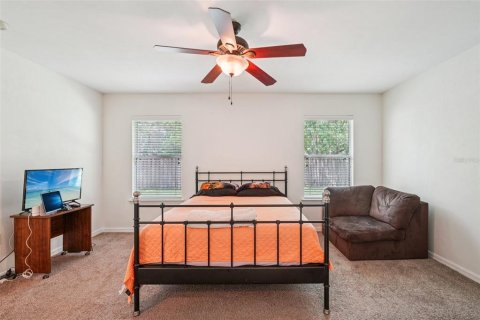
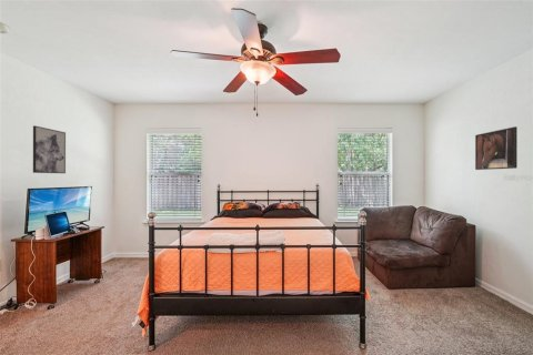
+ wall art [32,124,67,174]
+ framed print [474,125,519,171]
